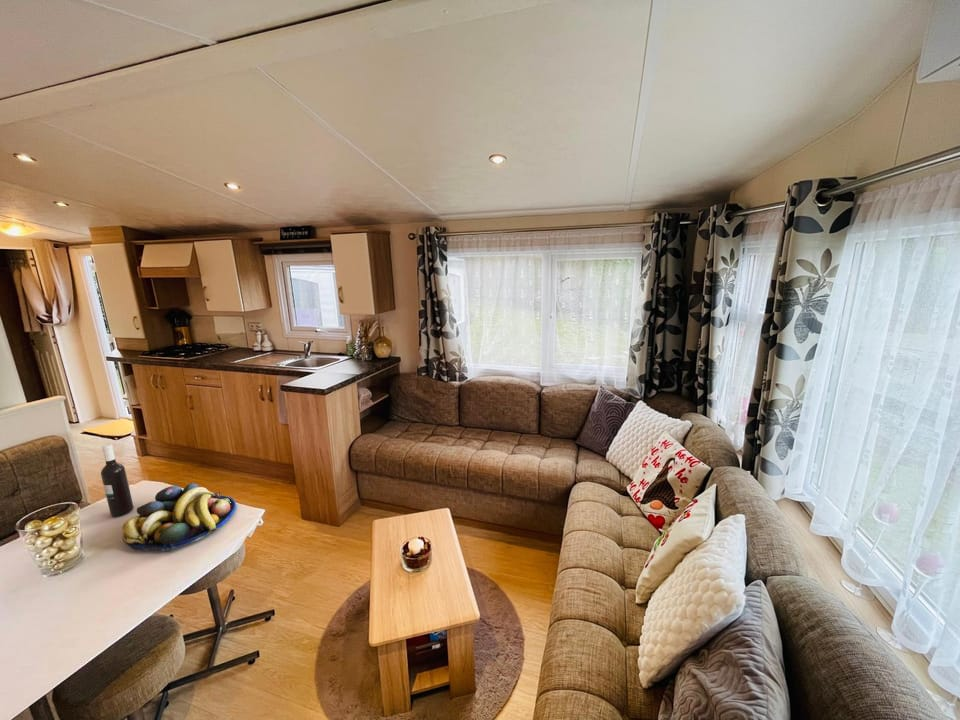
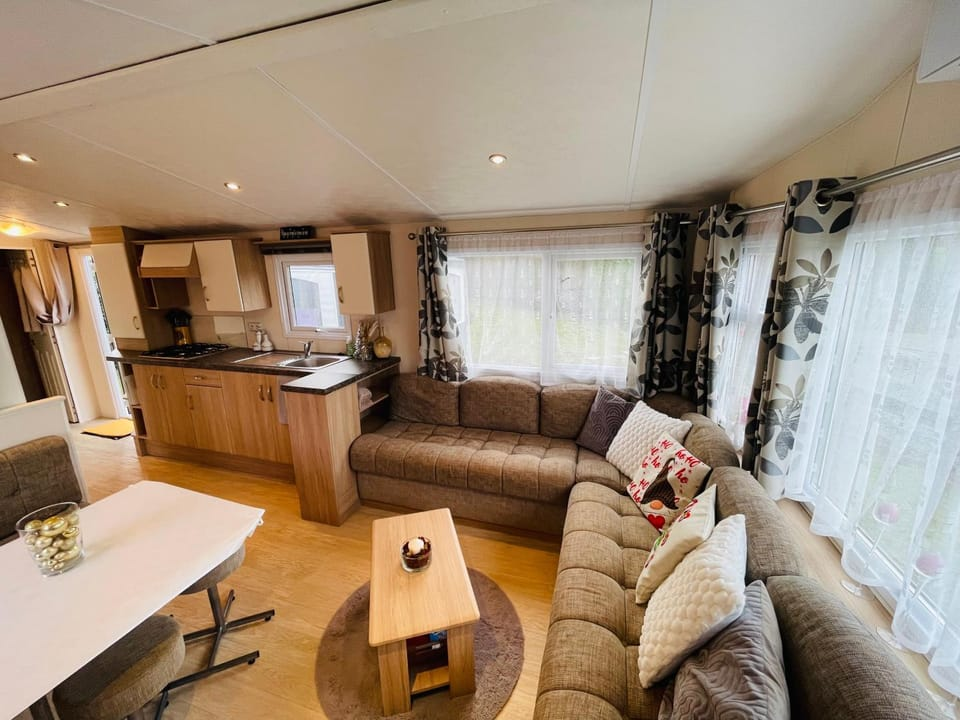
- fruit bowl [121,482,237,553]
- wine bottle [100,443,134,518]
